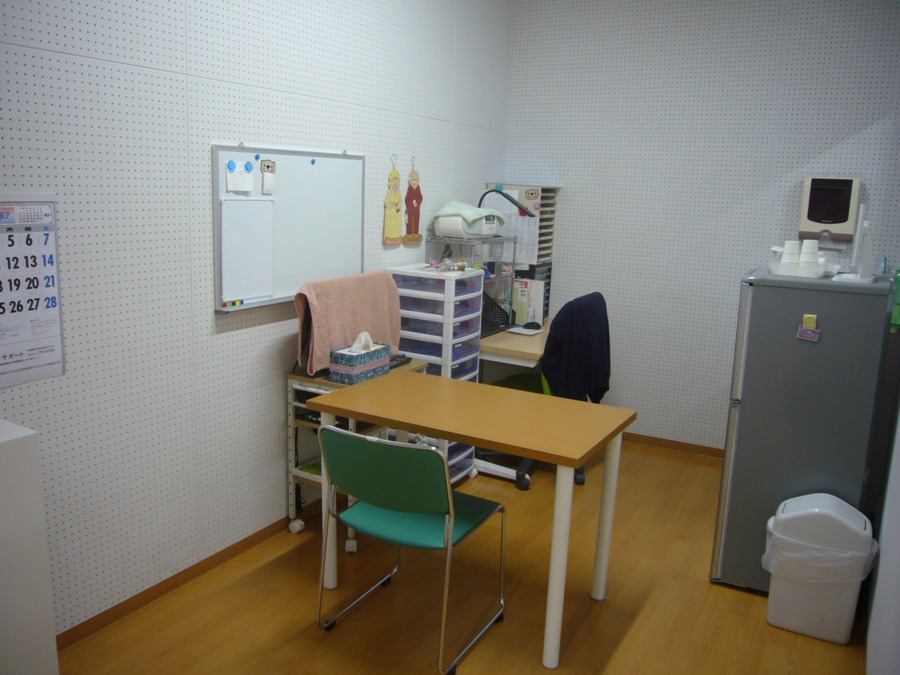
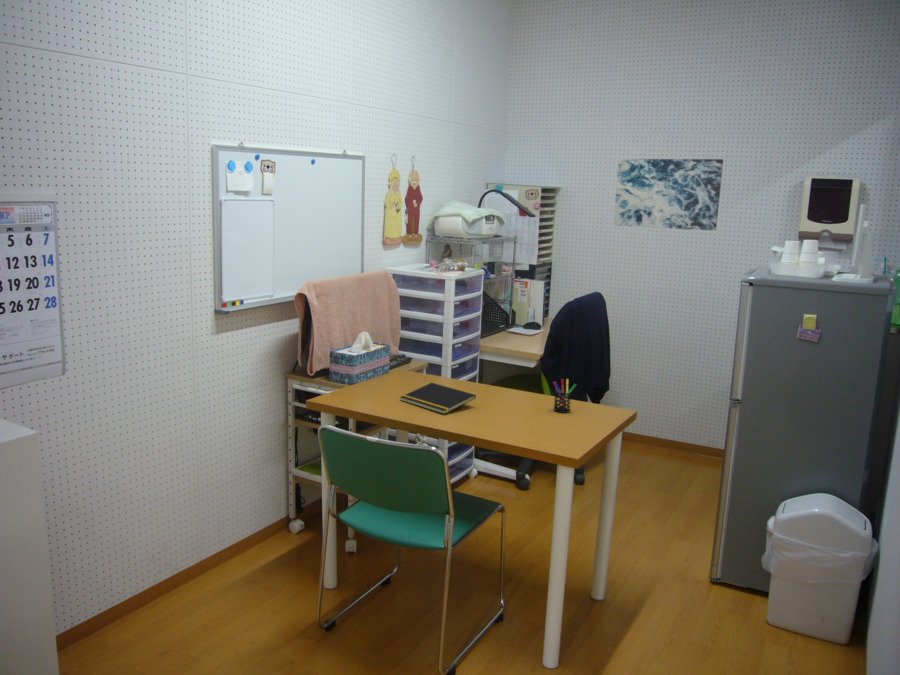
+ pen holder [552,378,577,414]
+ wall art [612,158,724,232]
+ notepad [399,382,477,415]
